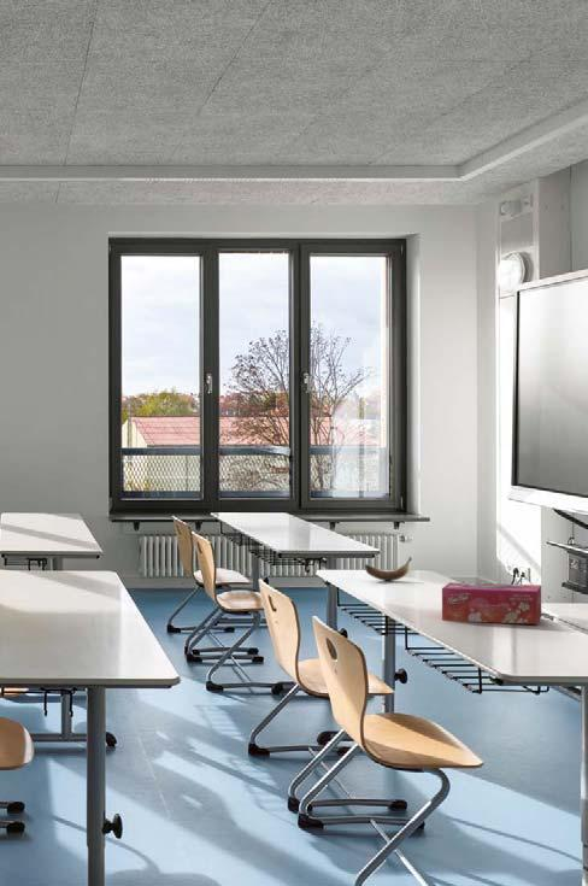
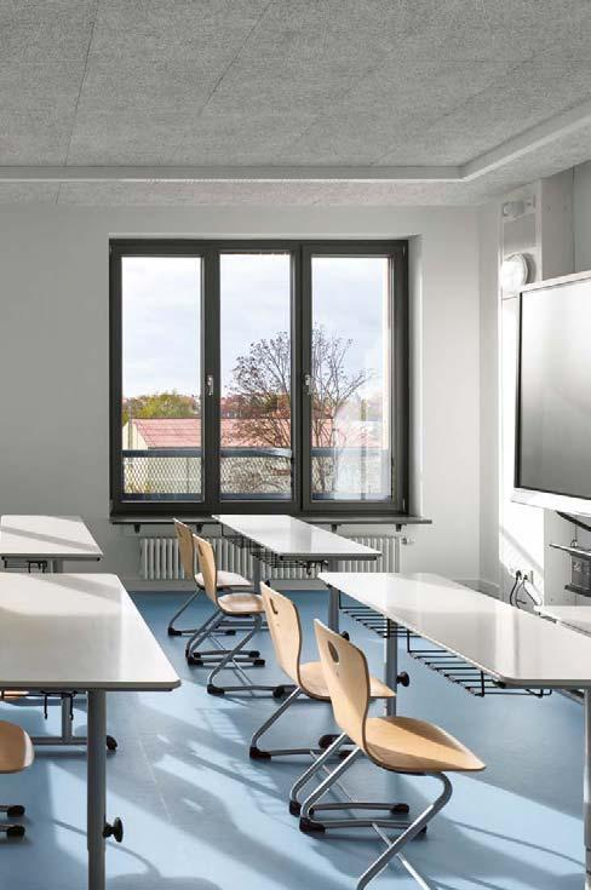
- tissue box [441,581,542,626]
- banana [364,556,413,582]
